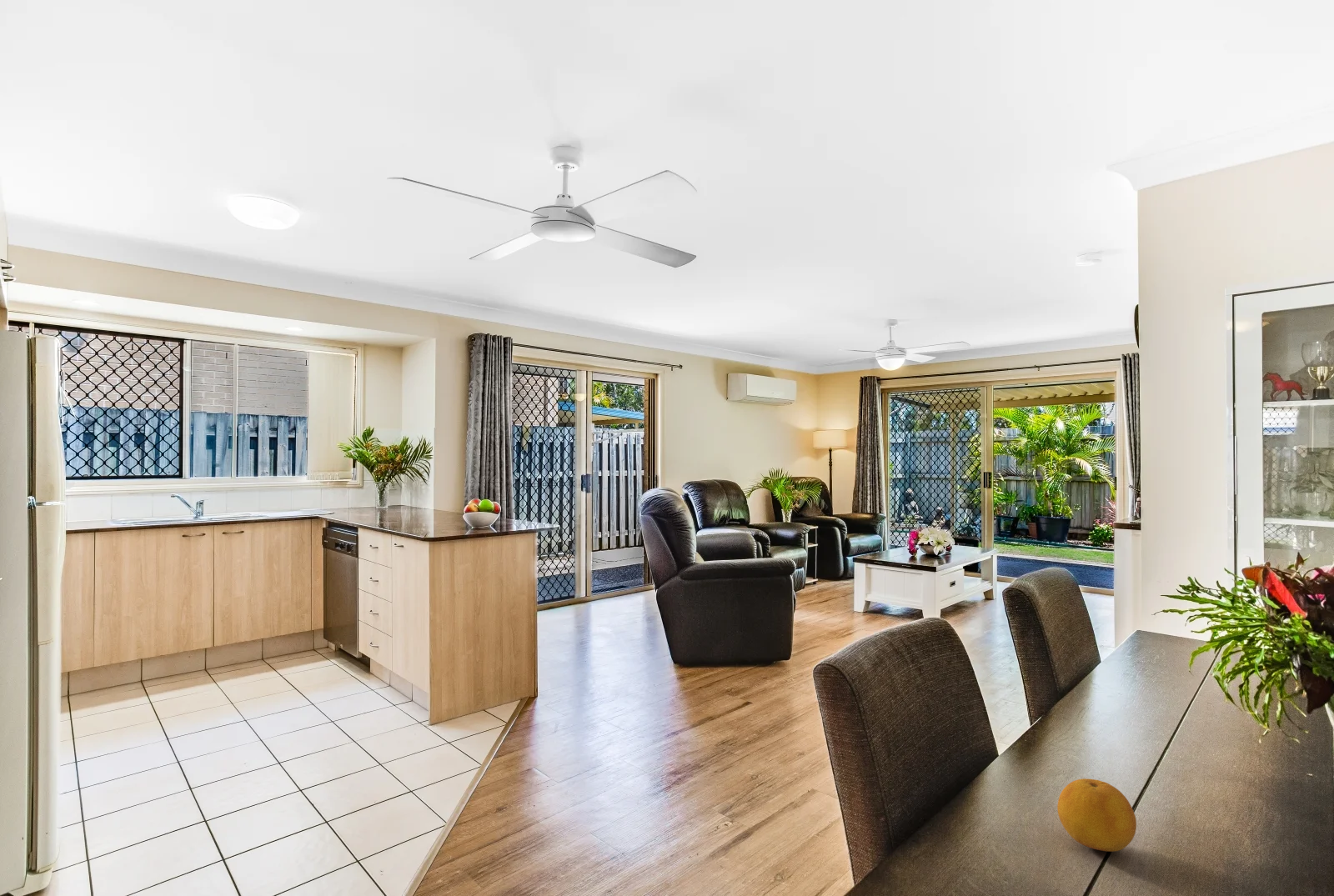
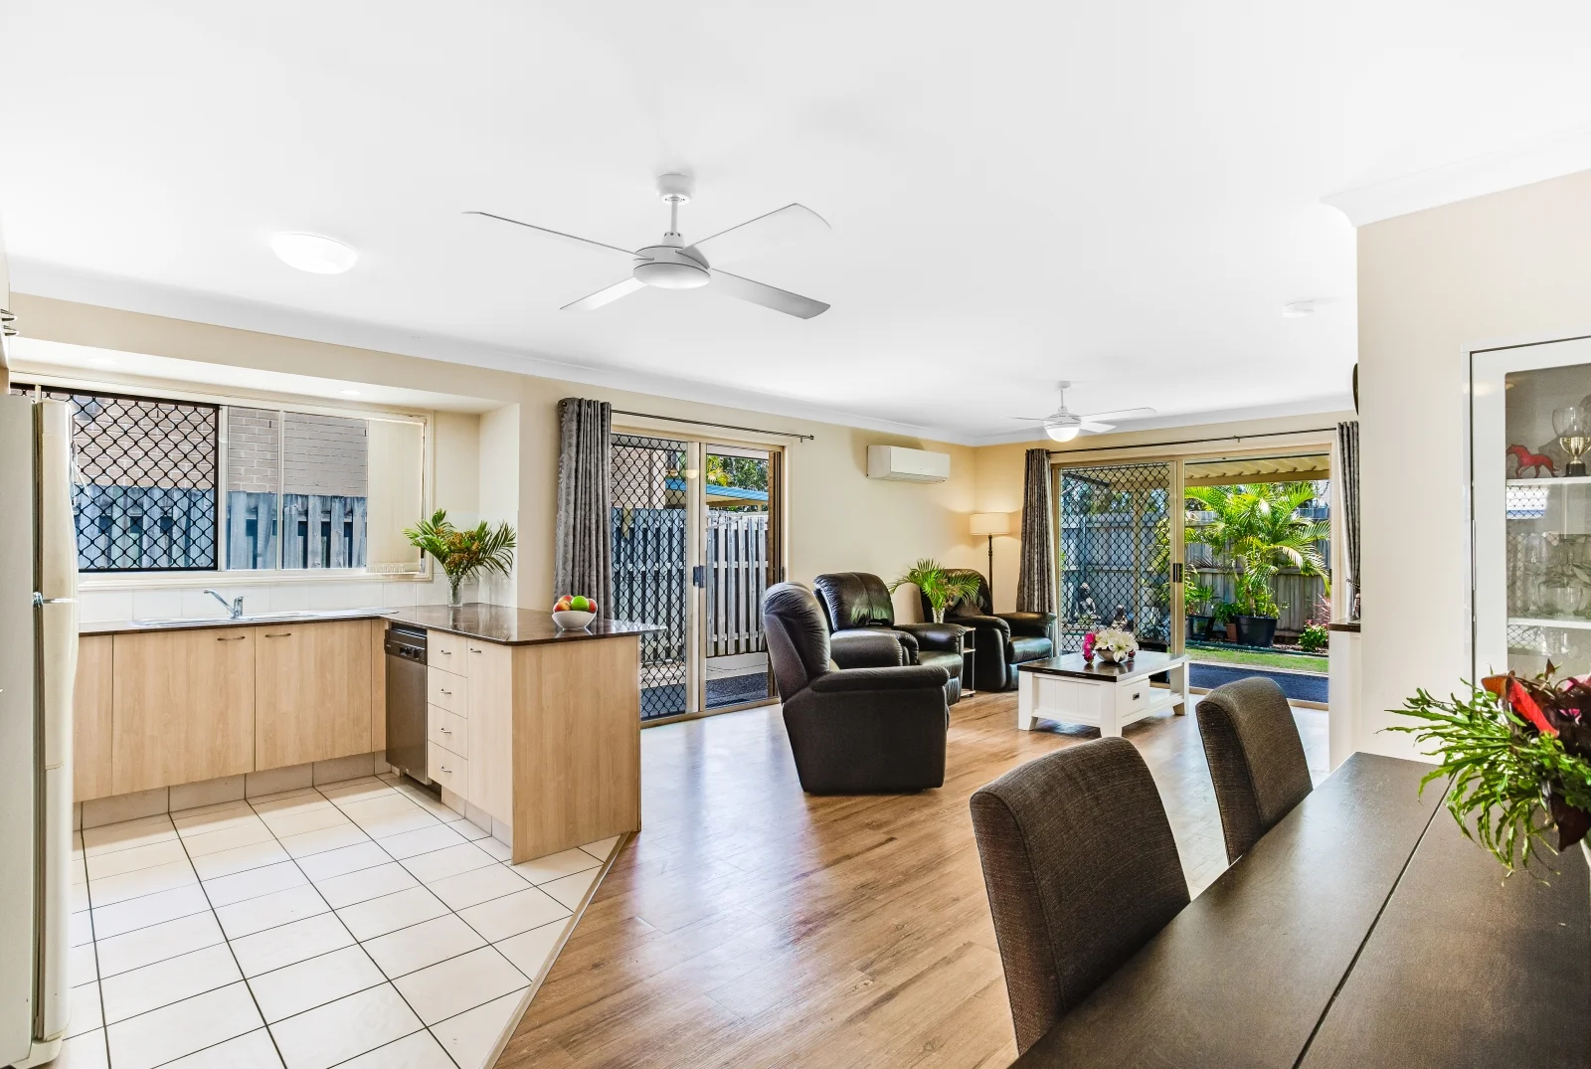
- fruit [1056,778,1137,853]
